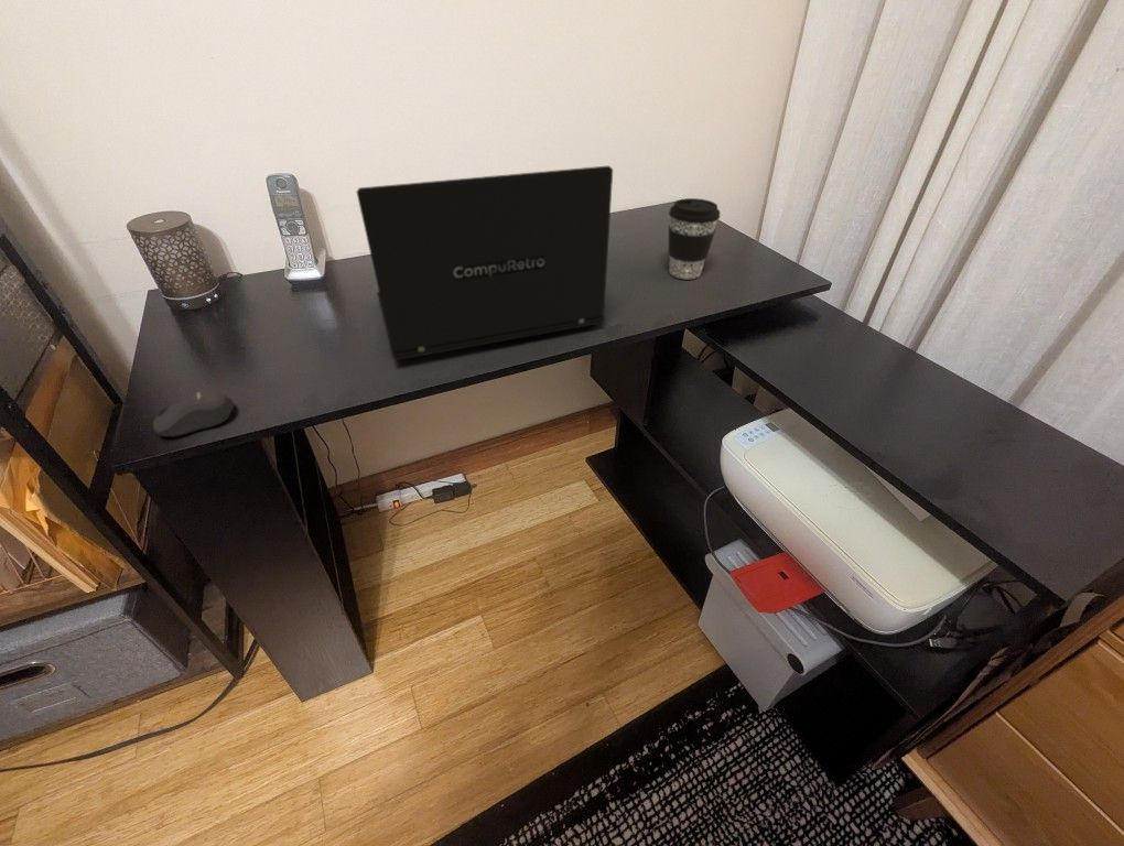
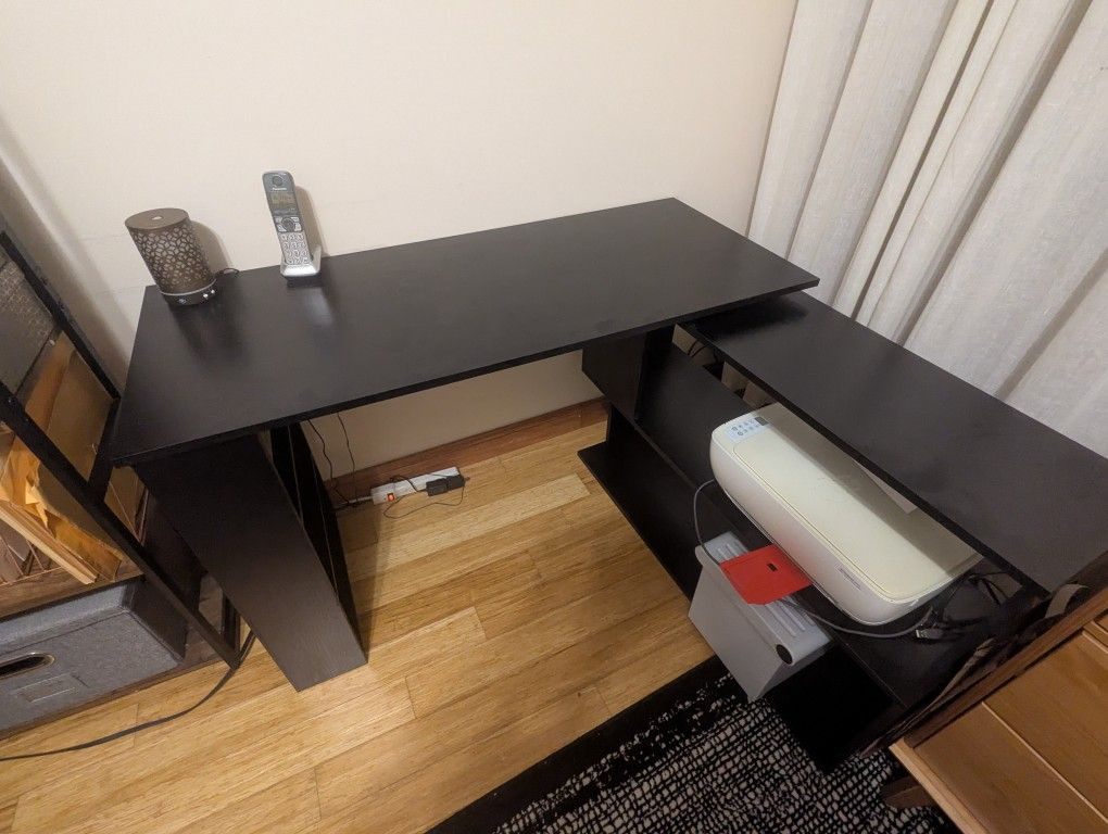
- computer mouse [152,390,235,437]
- coffee cup [668,197,721,280]
- laptop [356,165,614,361]
